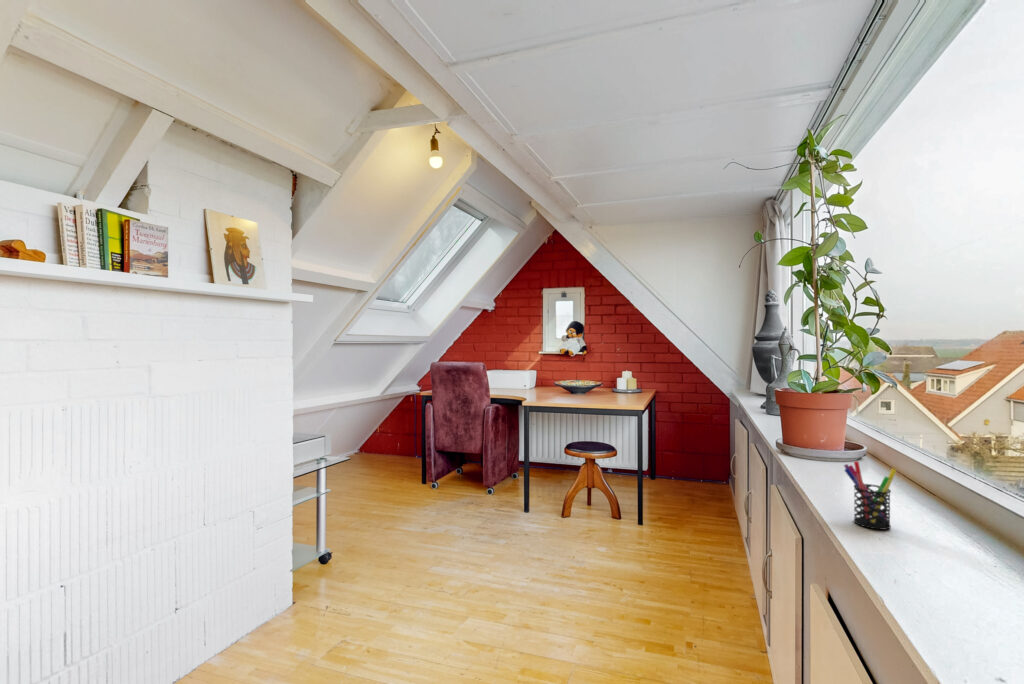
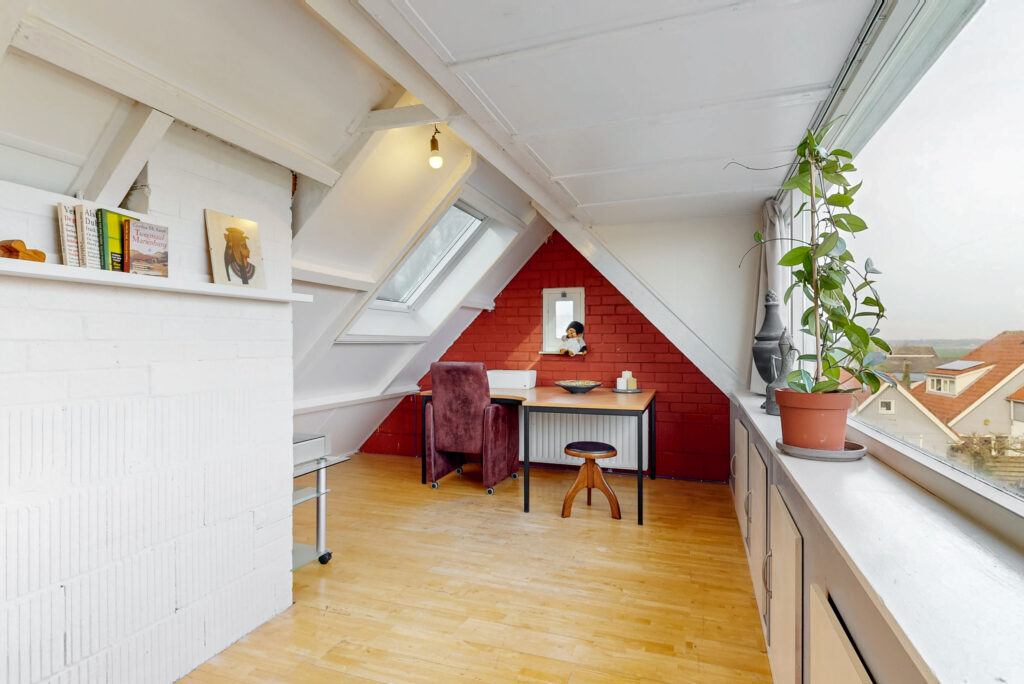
- pen holder [843,460,897,531]
